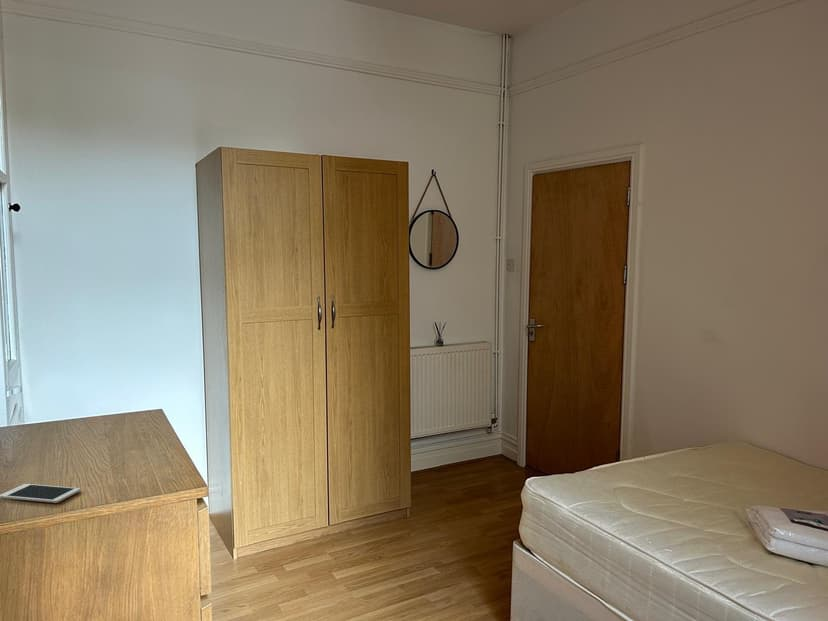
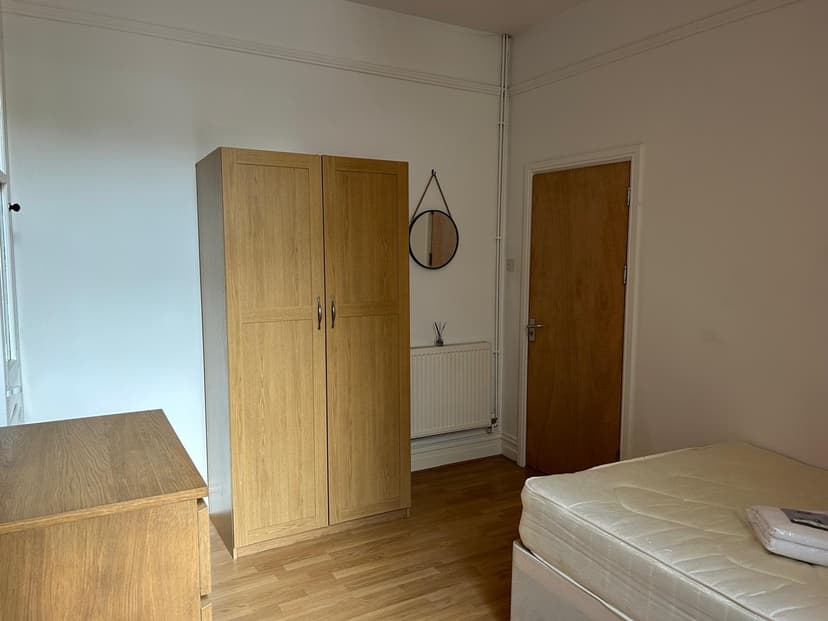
- cell phone [0,483,81,504]
